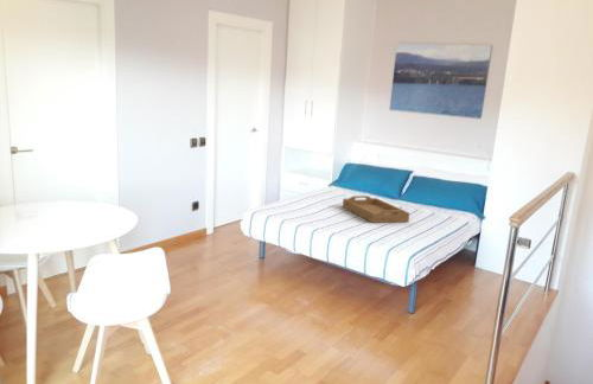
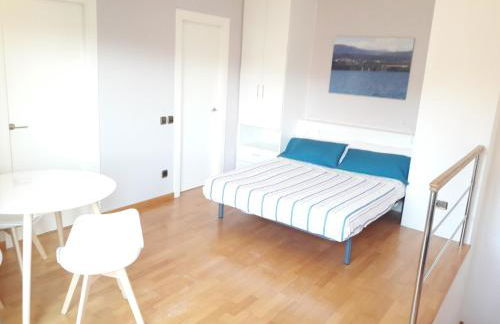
- serving tray [342,194,410,224]
